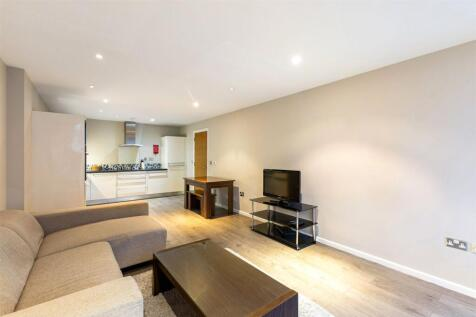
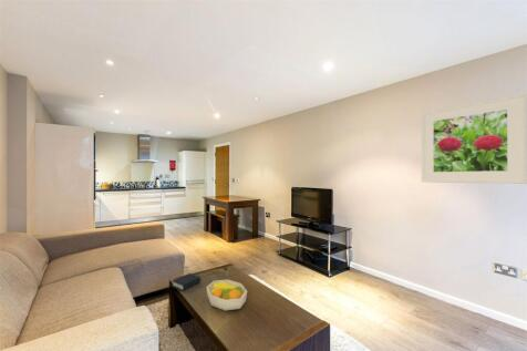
+ book [170,272,202,292]
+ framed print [421,92,527,185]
+ fruit bowl [206,279,248,311]
